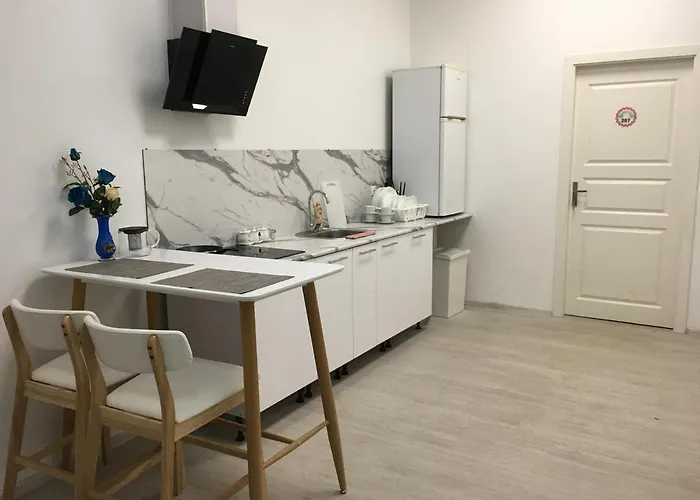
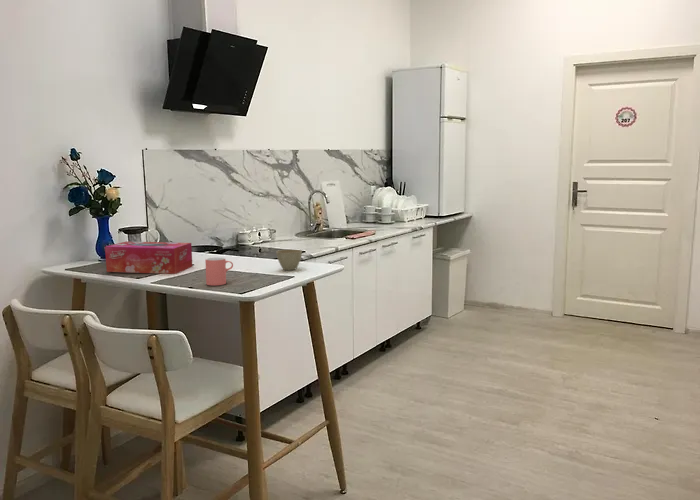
+ flower pot [275,249,303,271]
+ cup [204,256,234,286]
+ tissue box [104,240,193,275]
